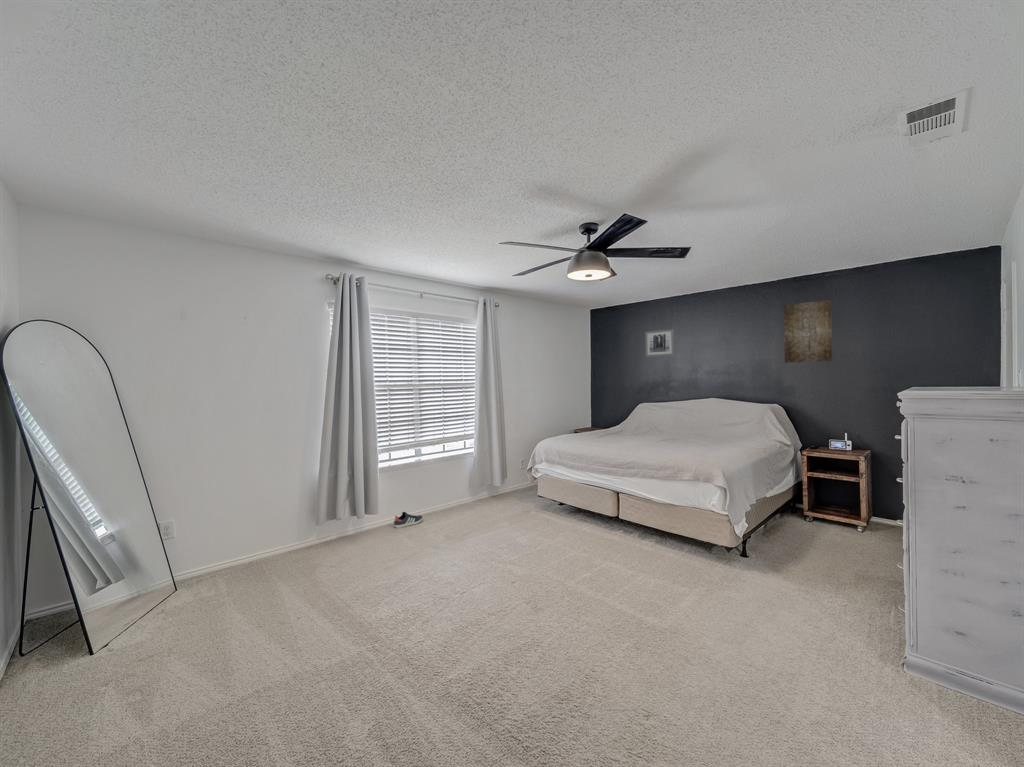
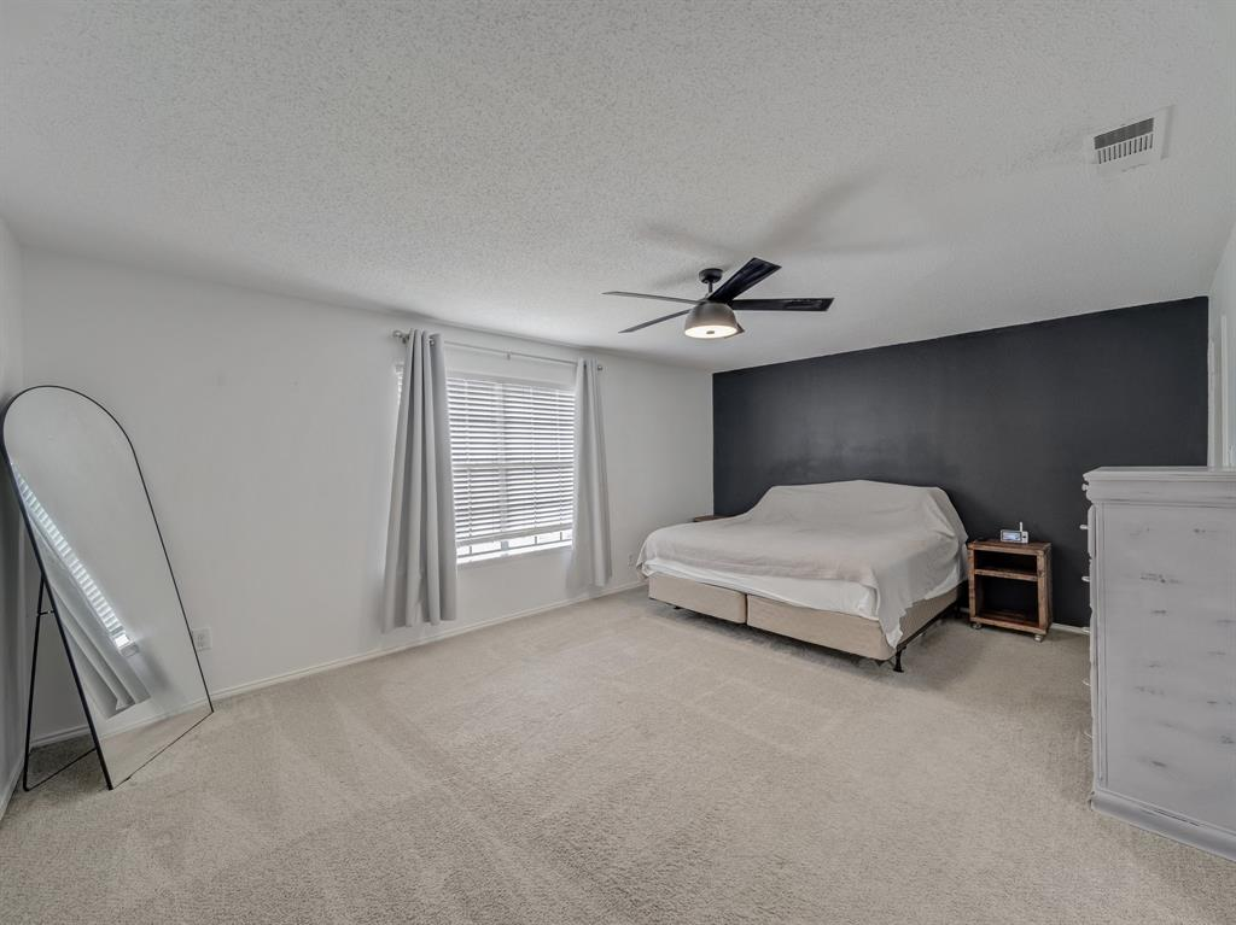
- wall art [644,328,675,358]
- wall art [783,299,833,364]
- sneaker [393,511,424,529]
